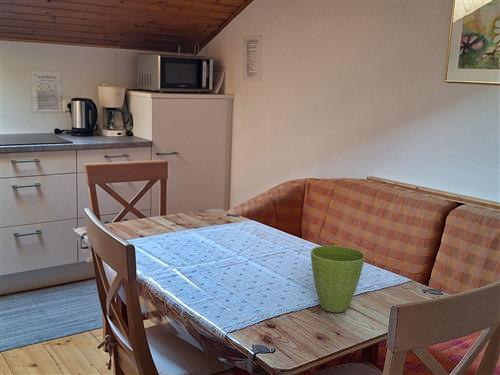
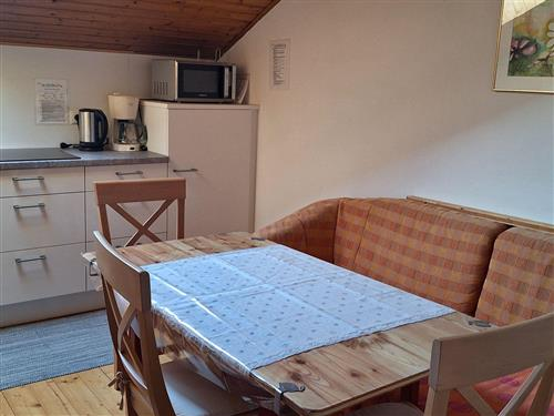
- flower pot [310,245,366,313]
